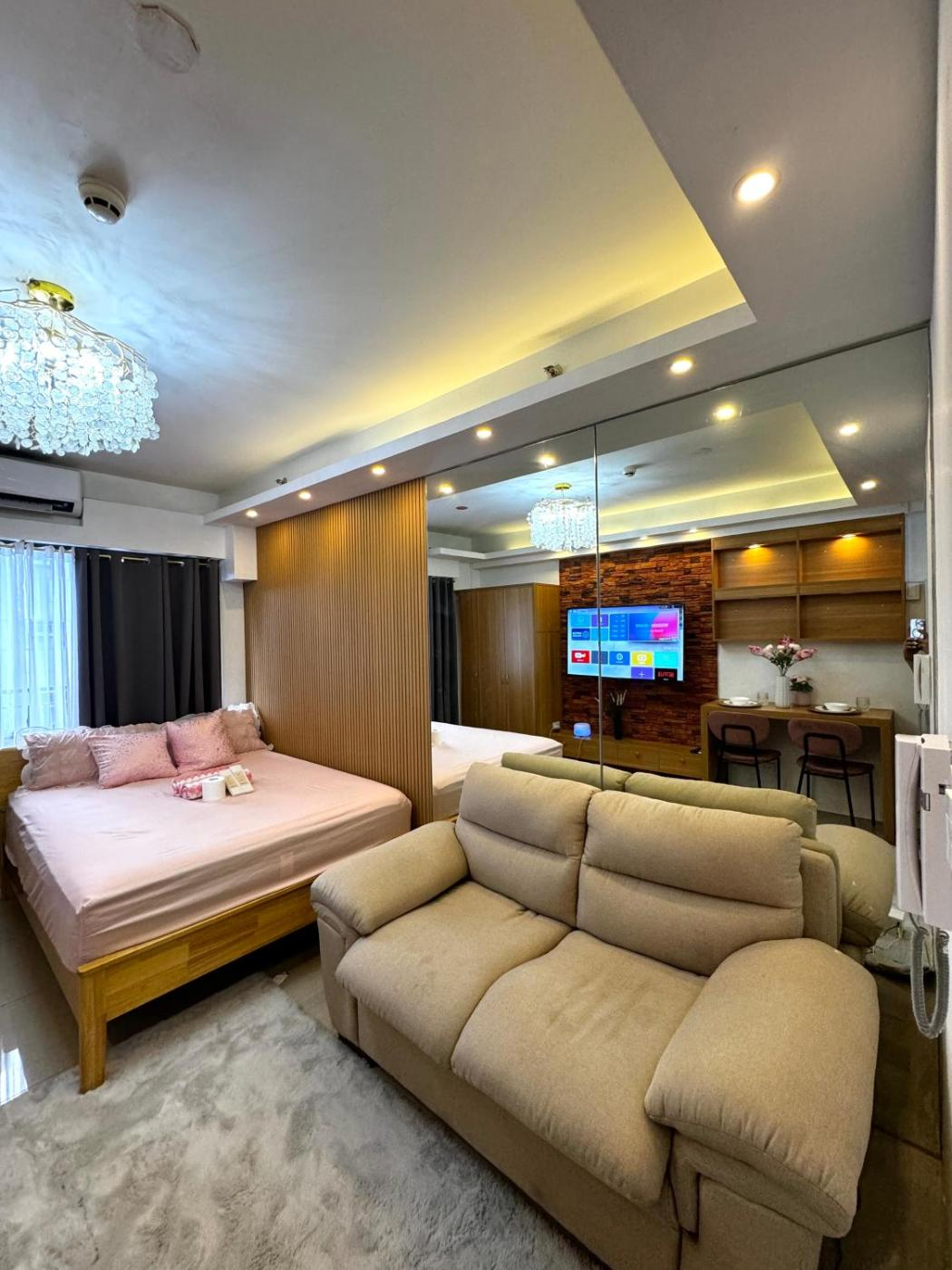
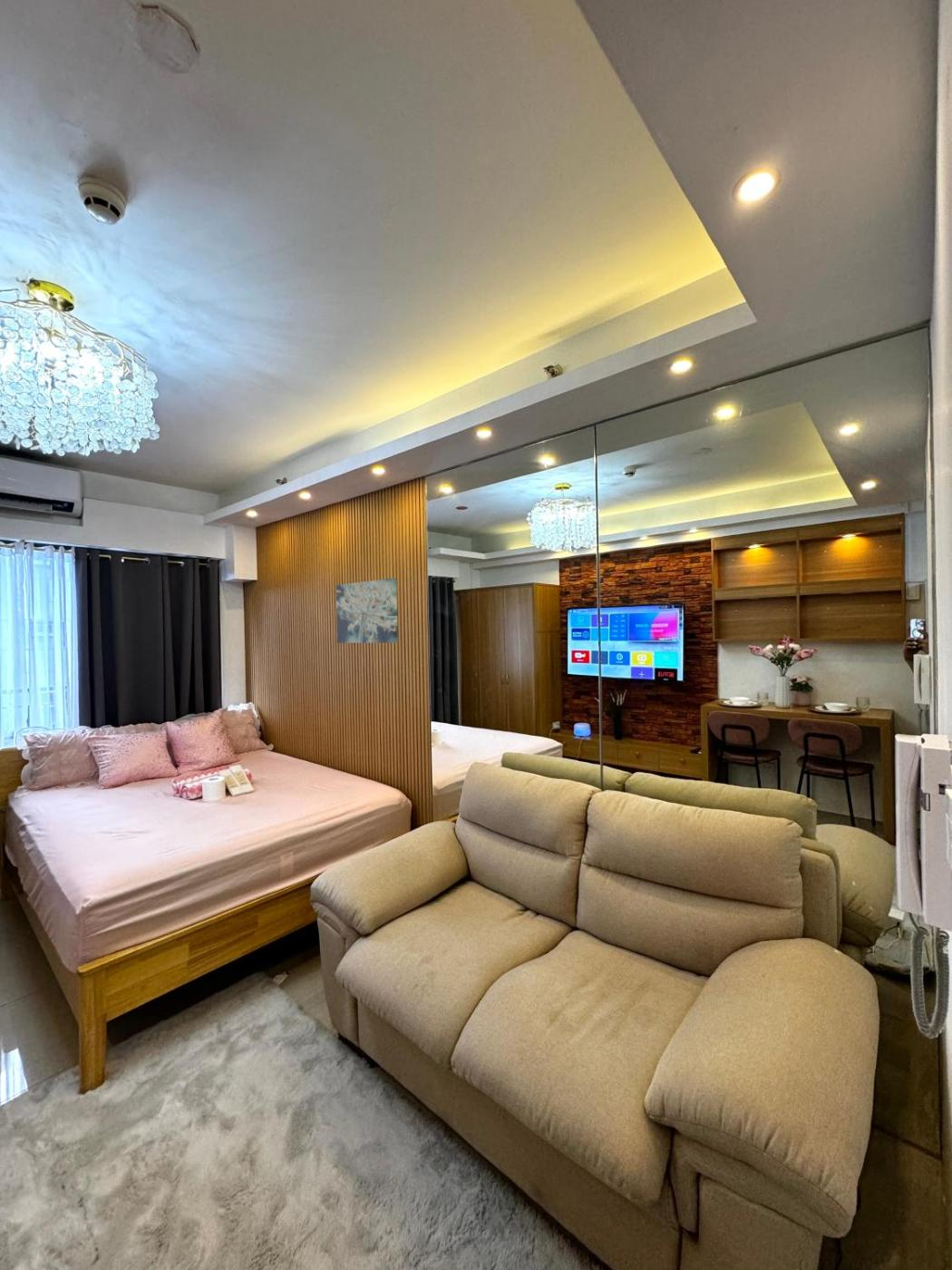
+ wall art [335,577,399,644]
